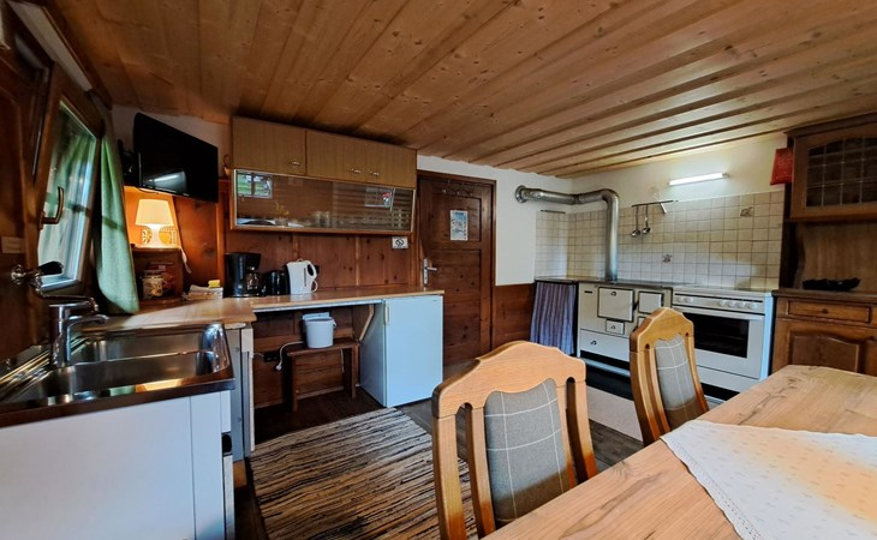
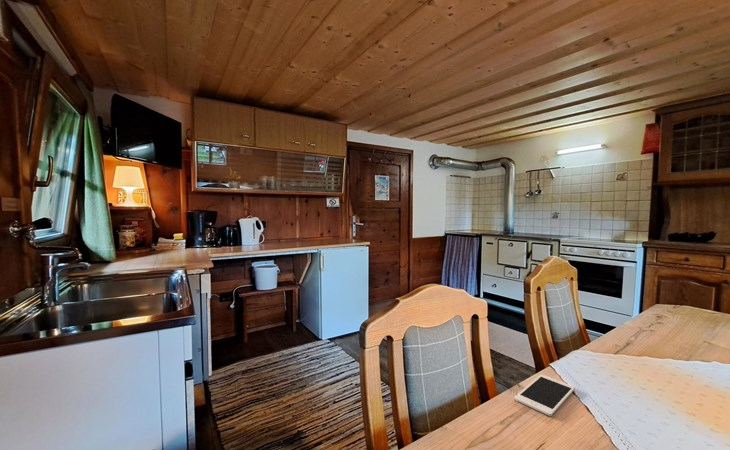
+ cell phone [514,374,576,417]
